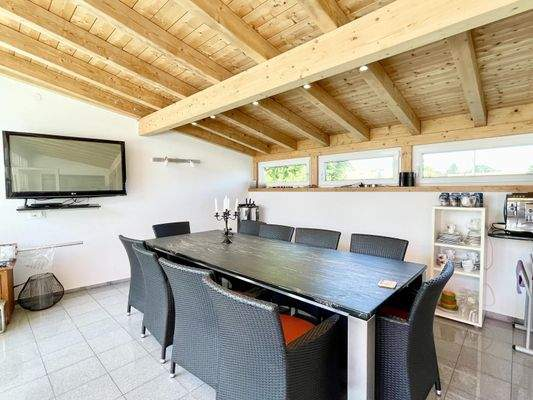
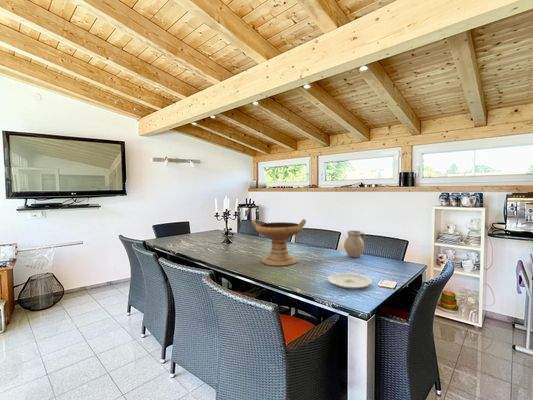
+ decorative bowl [251,218,307,267]
+ pitcher [343,230,367,258]
+ plate [327,272,373,290]
